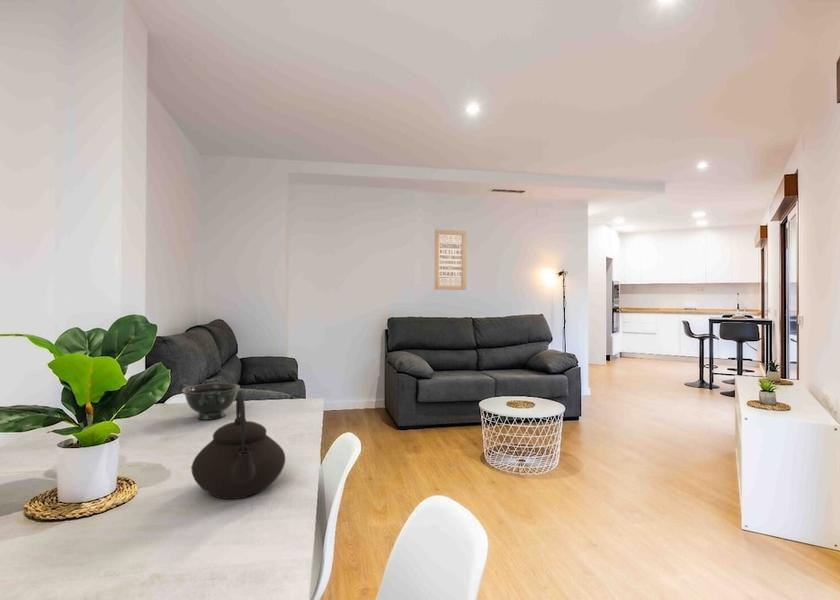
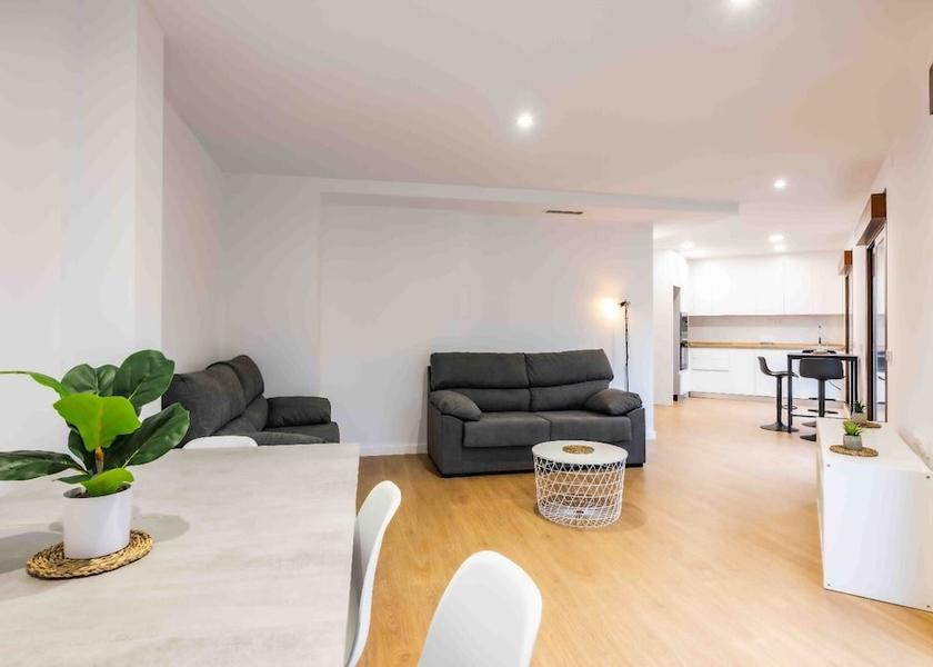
- teapot [191,390,286,500]
- wall art [434,229,467,291]
- bowl [181,378,241,421]
